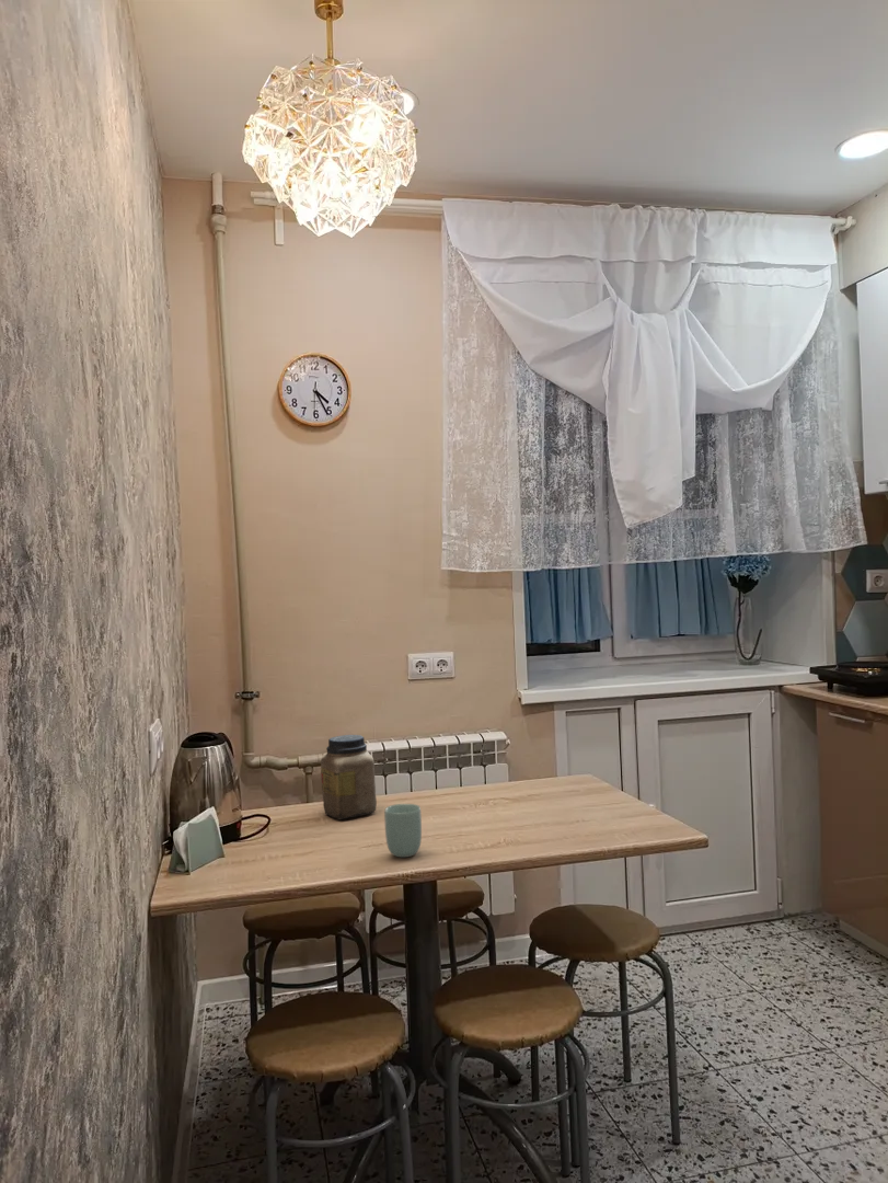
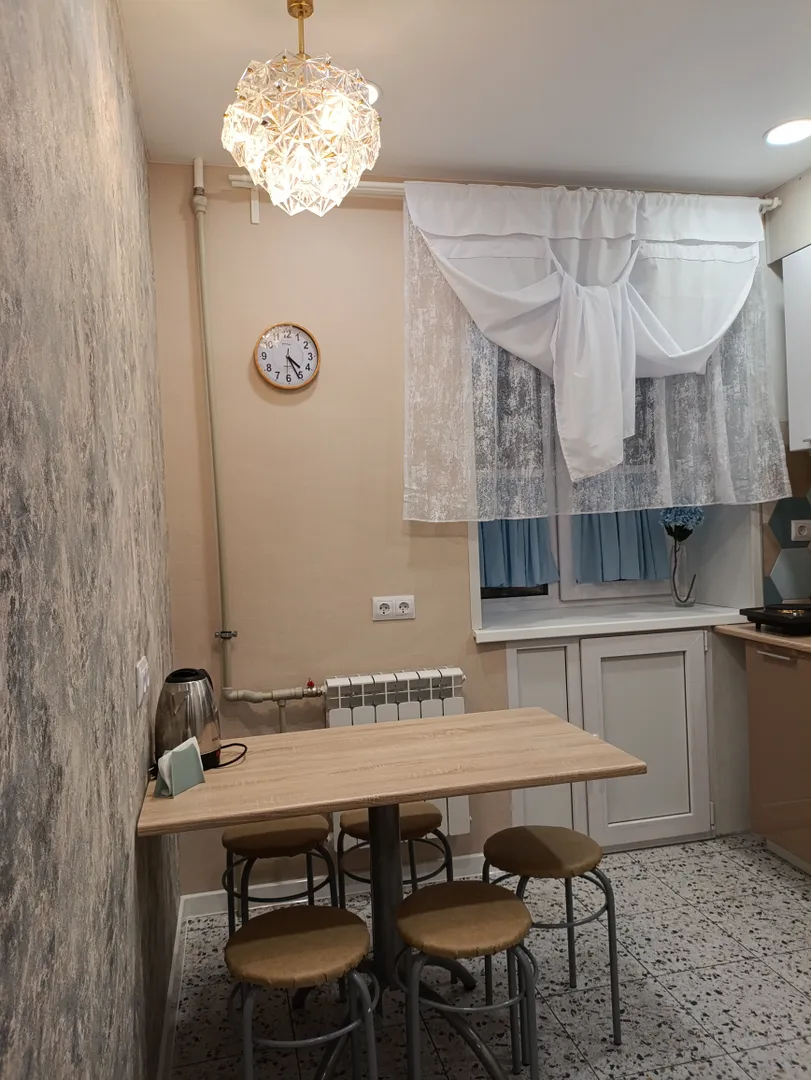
- cup [383,803,423,859]
- jar [320,734,378,820]
